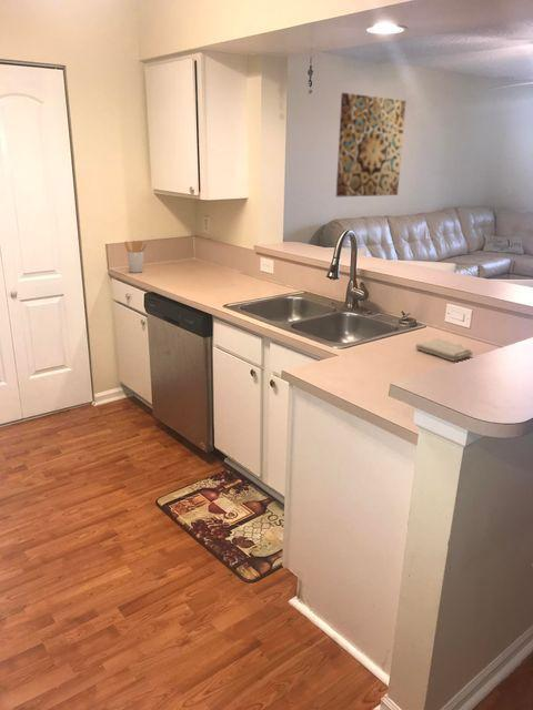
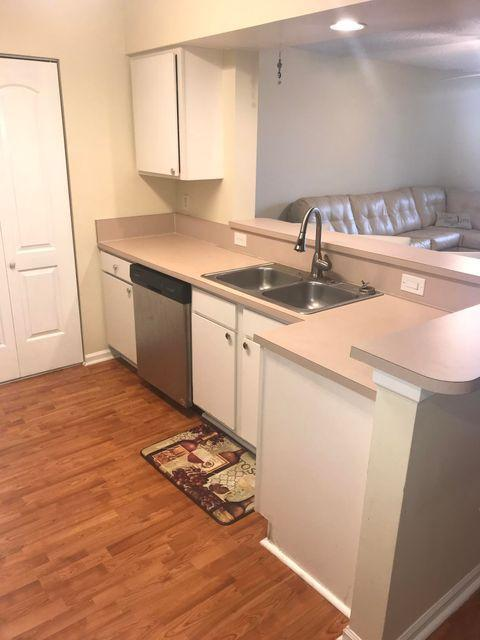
- wall art [335,92,406,197]
- utensil holder [123,240,148,274]
- washcloth [414,337,474,363]
